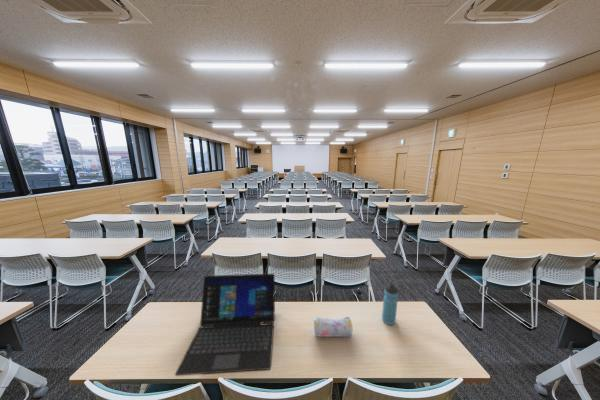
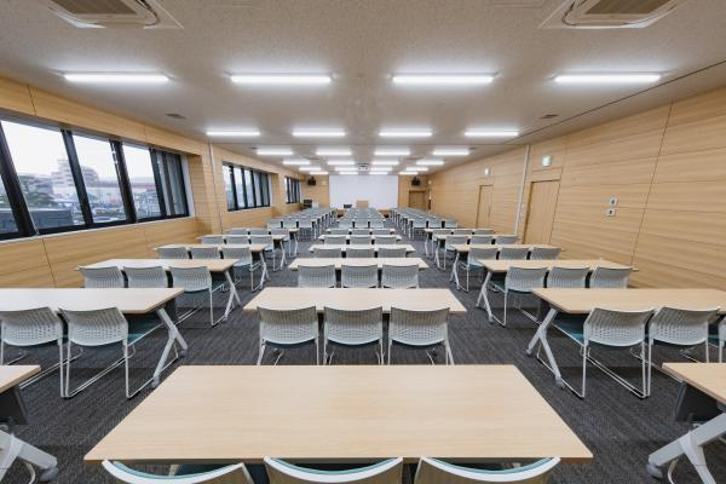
- laptop [174,273,276,376]
- pencil case [312,316,353,338]
- water bottle [381,283,399,326]
